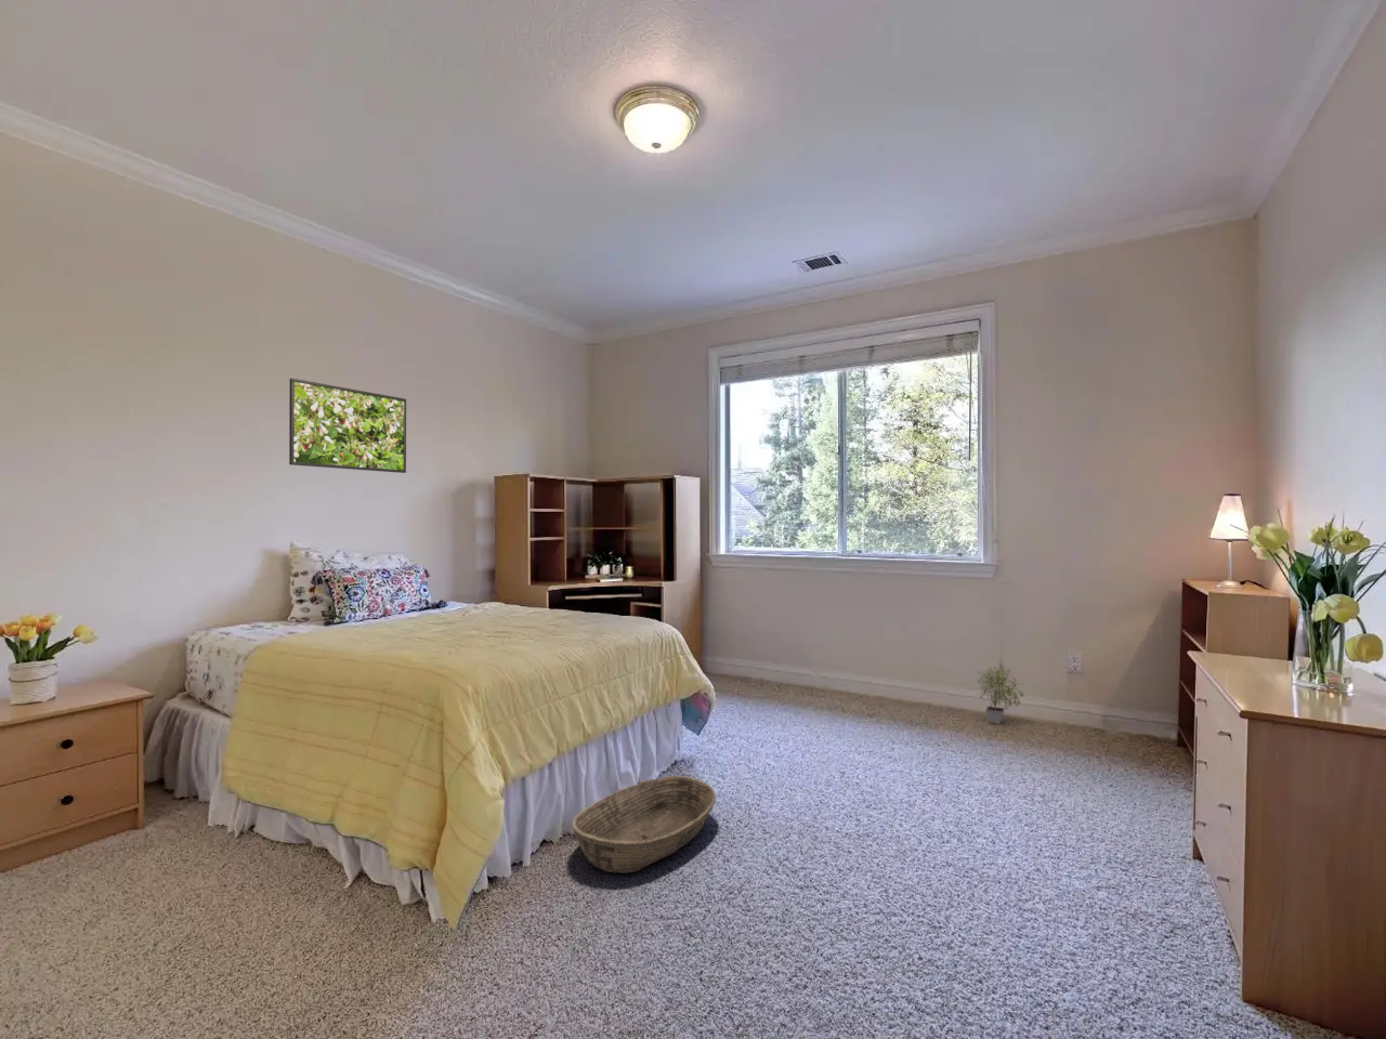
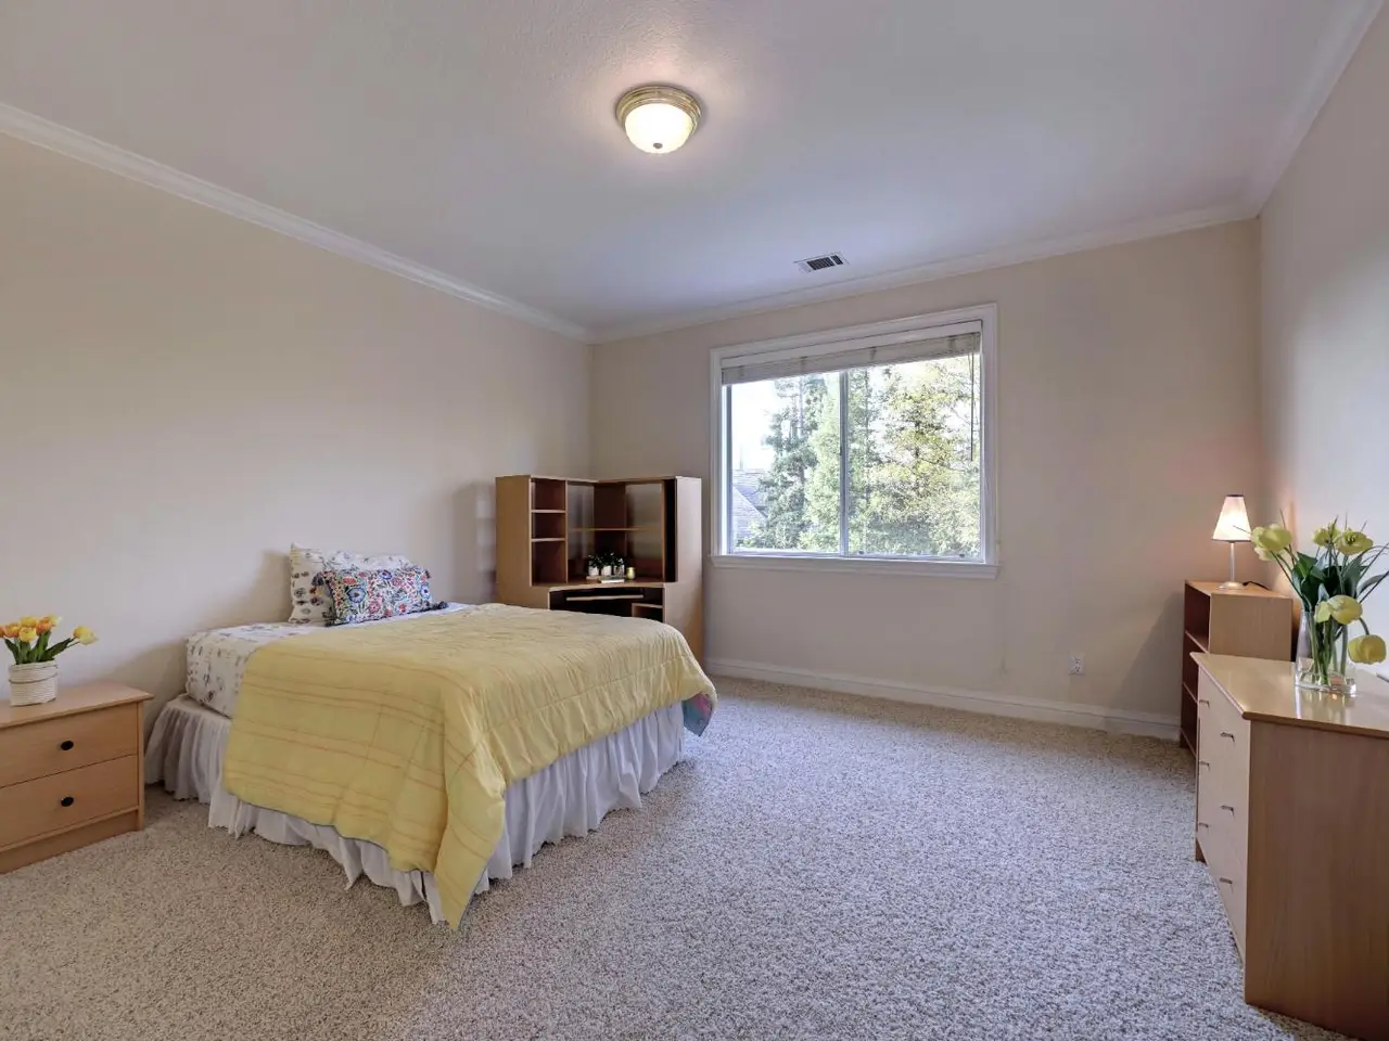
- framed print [288,378,407,474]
- potted plant [976,662,1025,725]
- basket [572,775,717,874]
